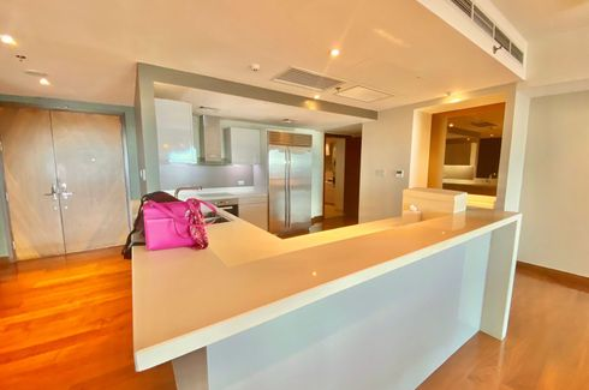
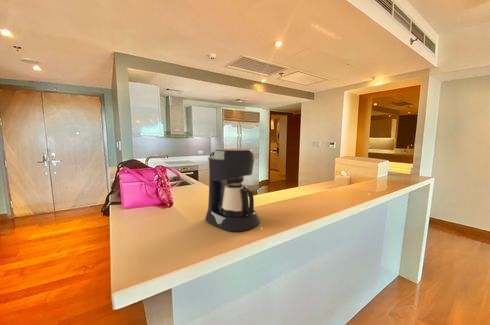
+ coffee maker [204,148,261,233]
